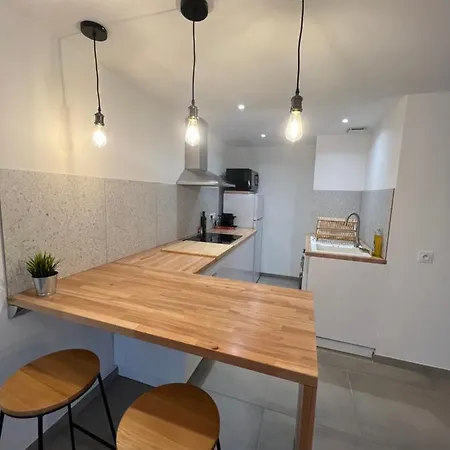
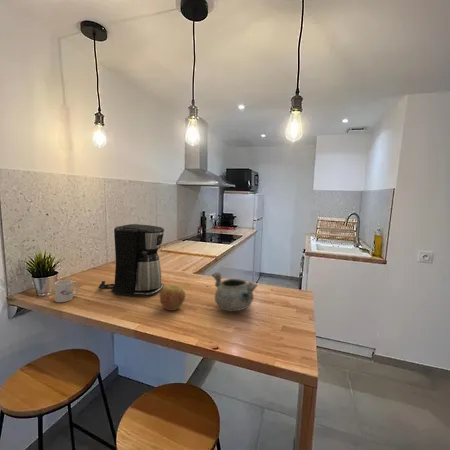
+ decorative bowl [211,272,259,312]
+ coffee maker [98,223,165,297]
+ mug [54,279,79,303]
+ apple [159,285,186,311]
